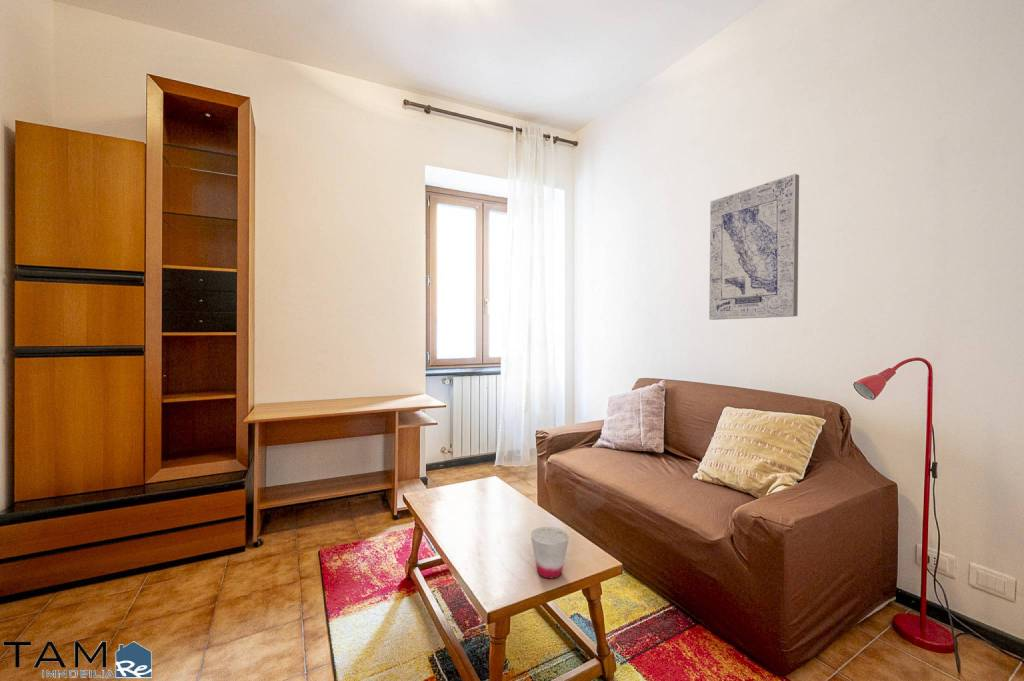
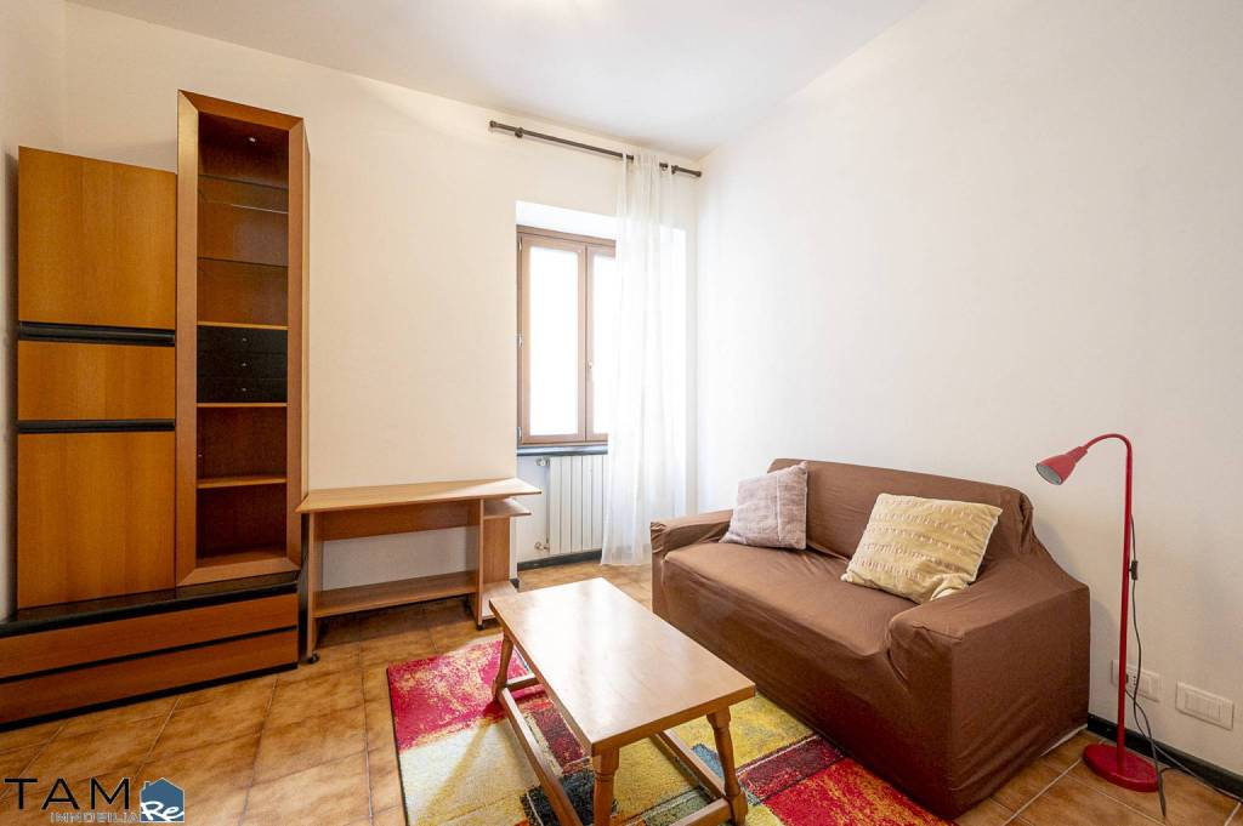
- cup [530,526,570,579]
- wall art [708,173,800,321]
